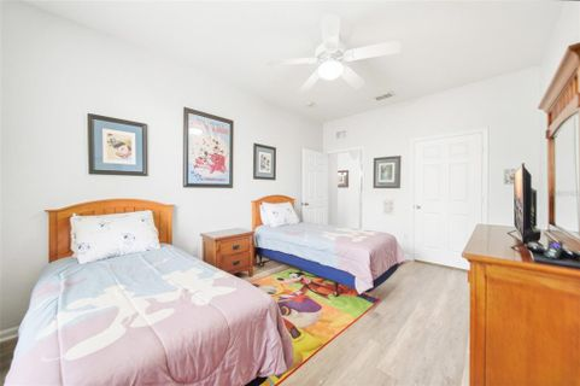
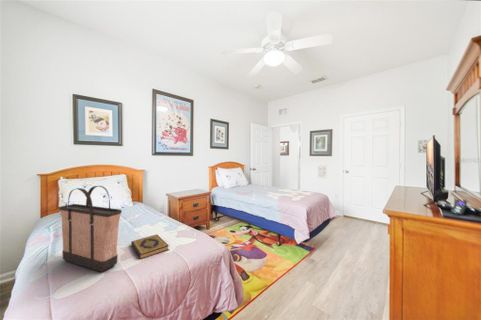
+ hardback book [130,234,170,260]
+ shopping bag [58,185,123,273]
